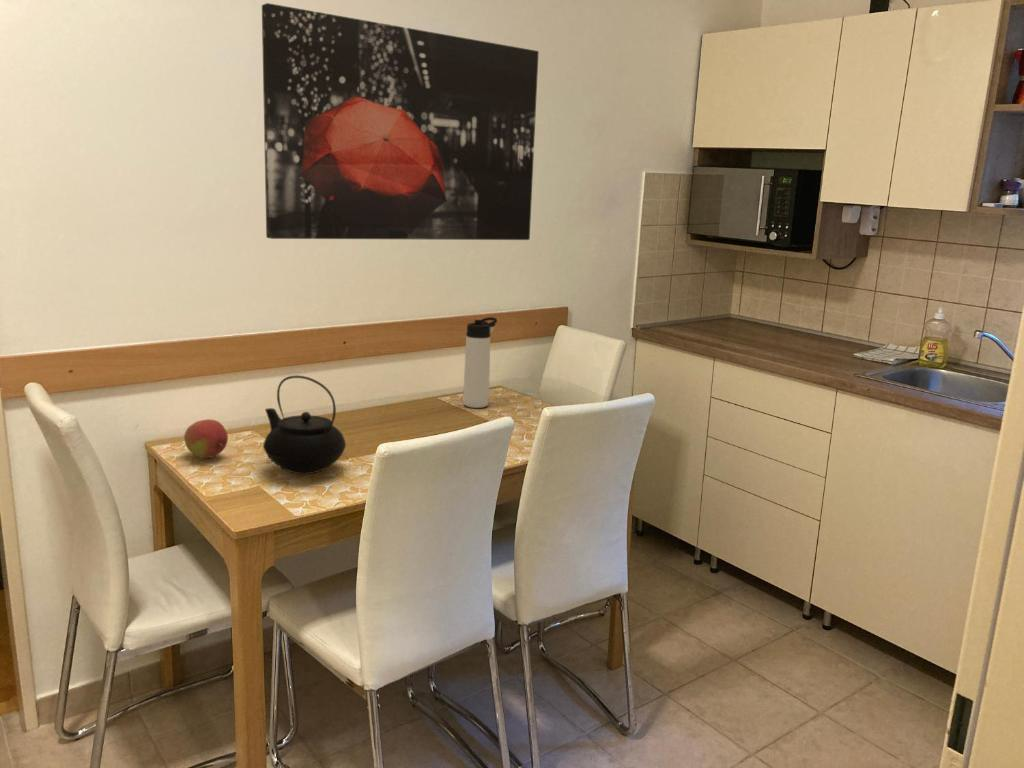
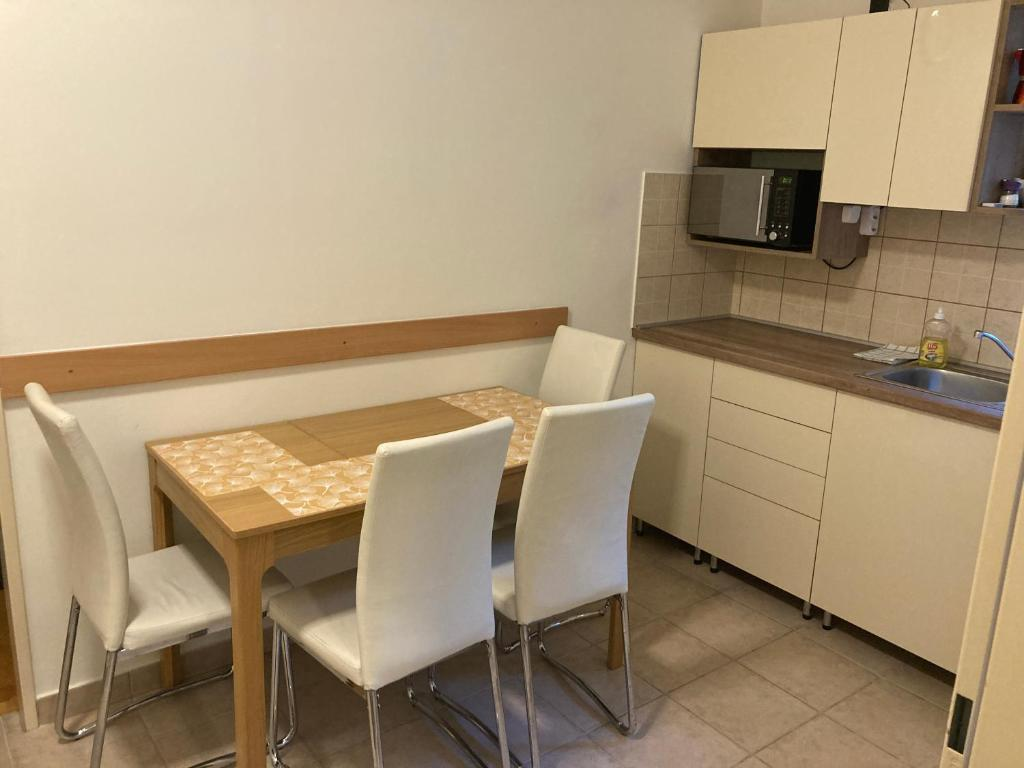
- teapot [262,375,347,475]
- wall art [261,2,540,241]
- fruit [183,418,229,459]
- thermos bottle [462,316,498,409]
